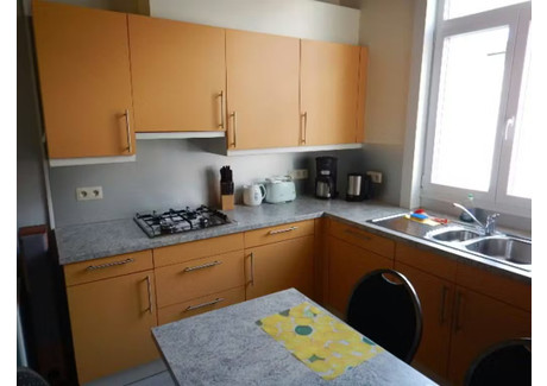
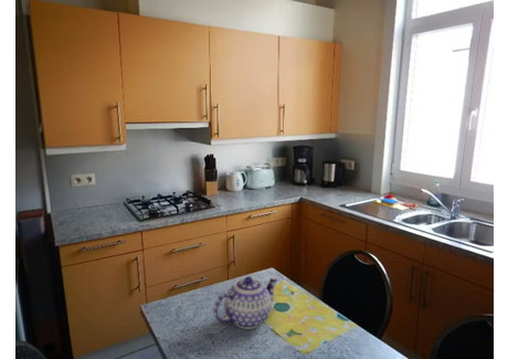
+ teapot [212,275,279,330]
